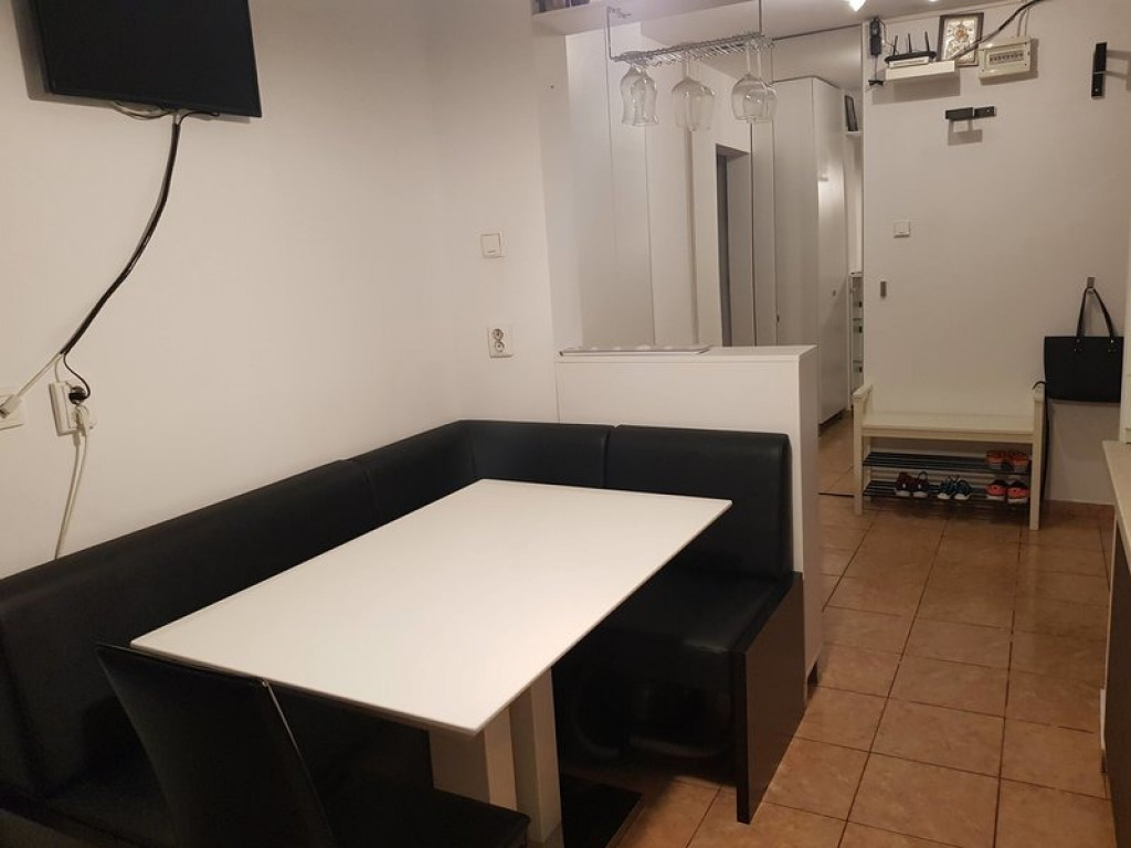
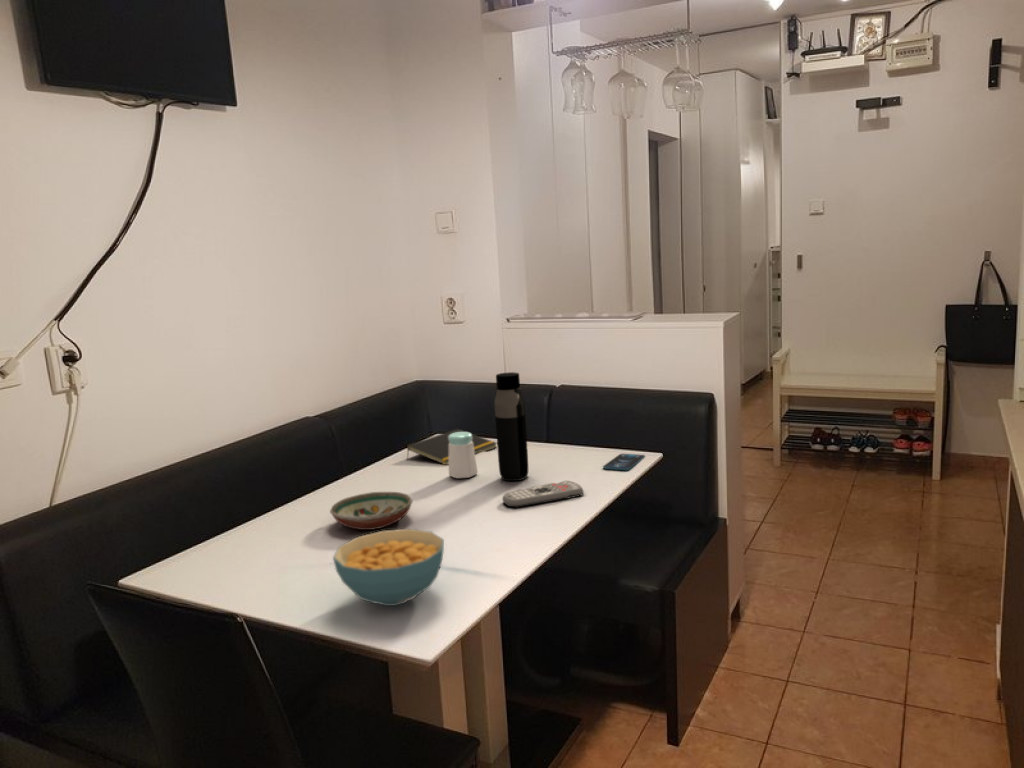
+ decorative bowl [329,491,413,531]
+ cereal bowl [332,528,445,607]
+ smartphone [602,453,646,471]
+ salt shaker [448,431,479,479]
+ water bottle [493,371,529,482]
+ remote control [501,480,585,508]
+ notepad [406,428,498,466]
